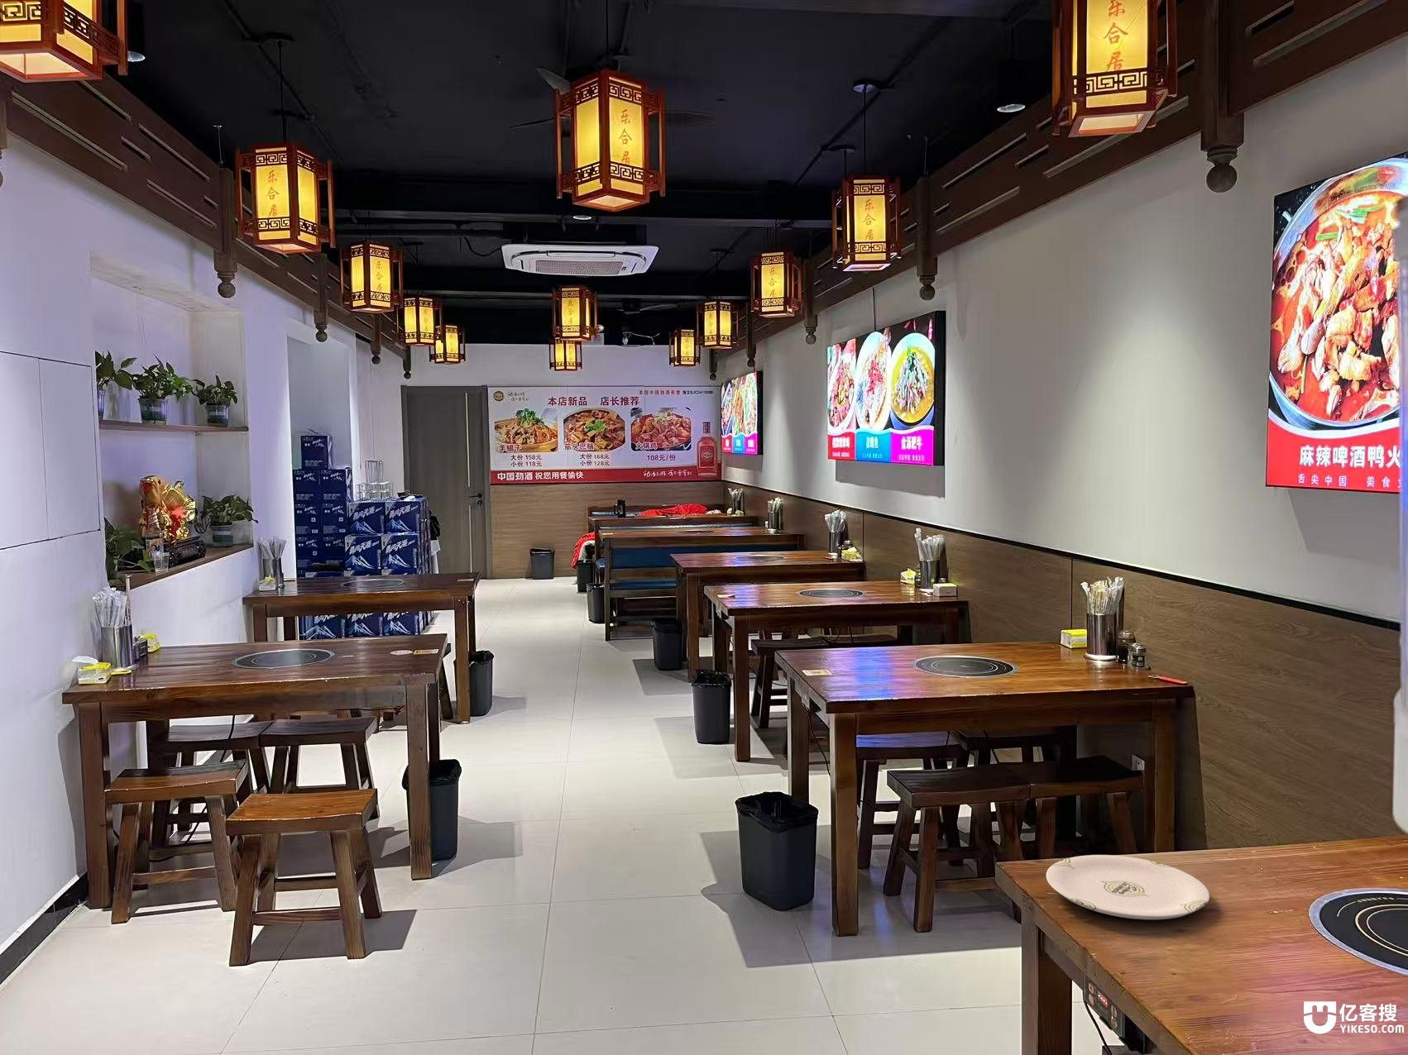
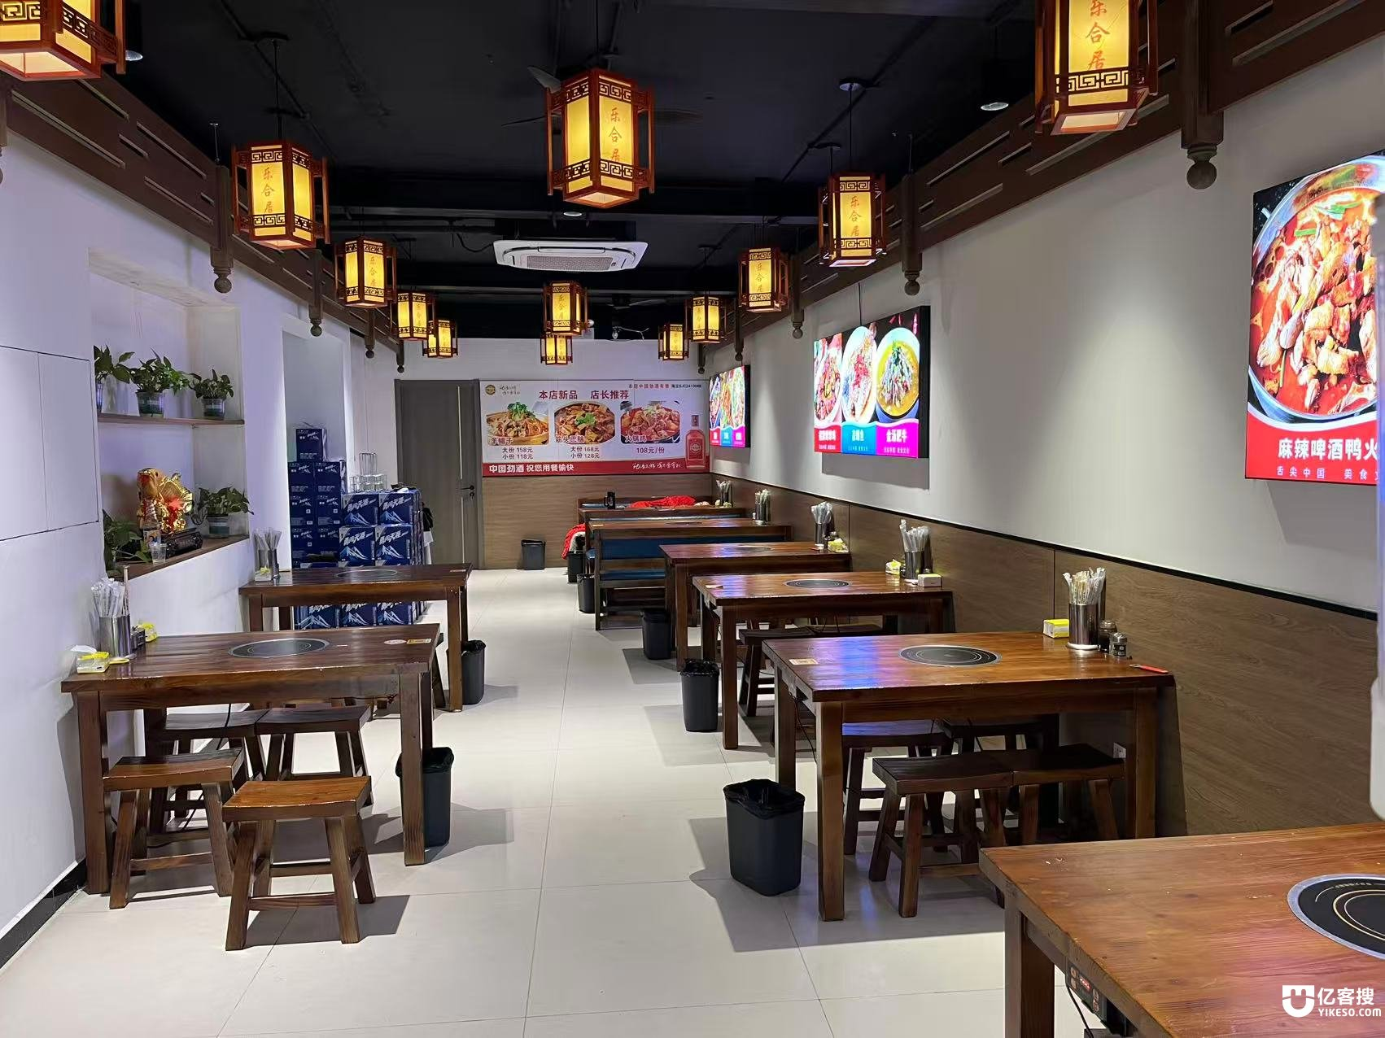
- plate [1045,854,1211,920]
